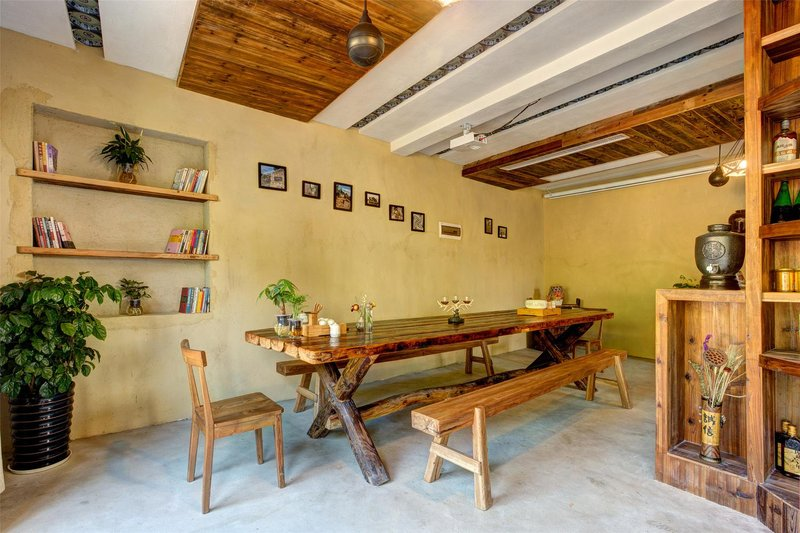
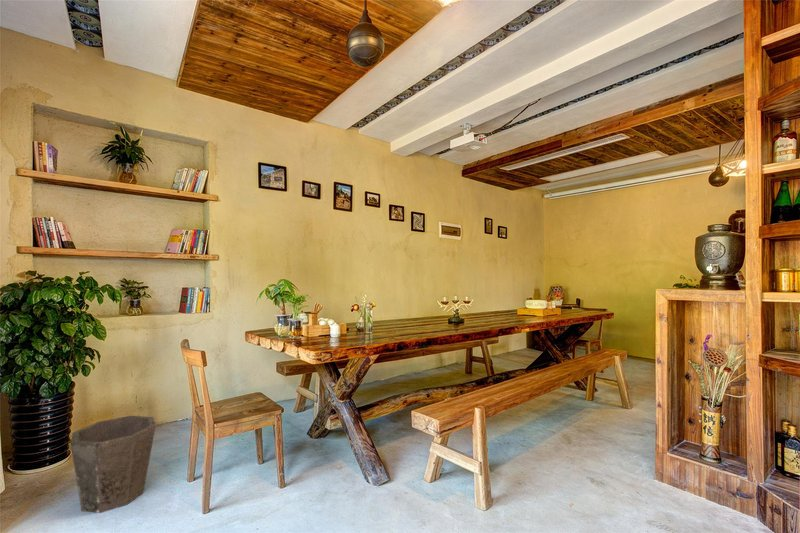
+ waste bin [70,415,157,514]
